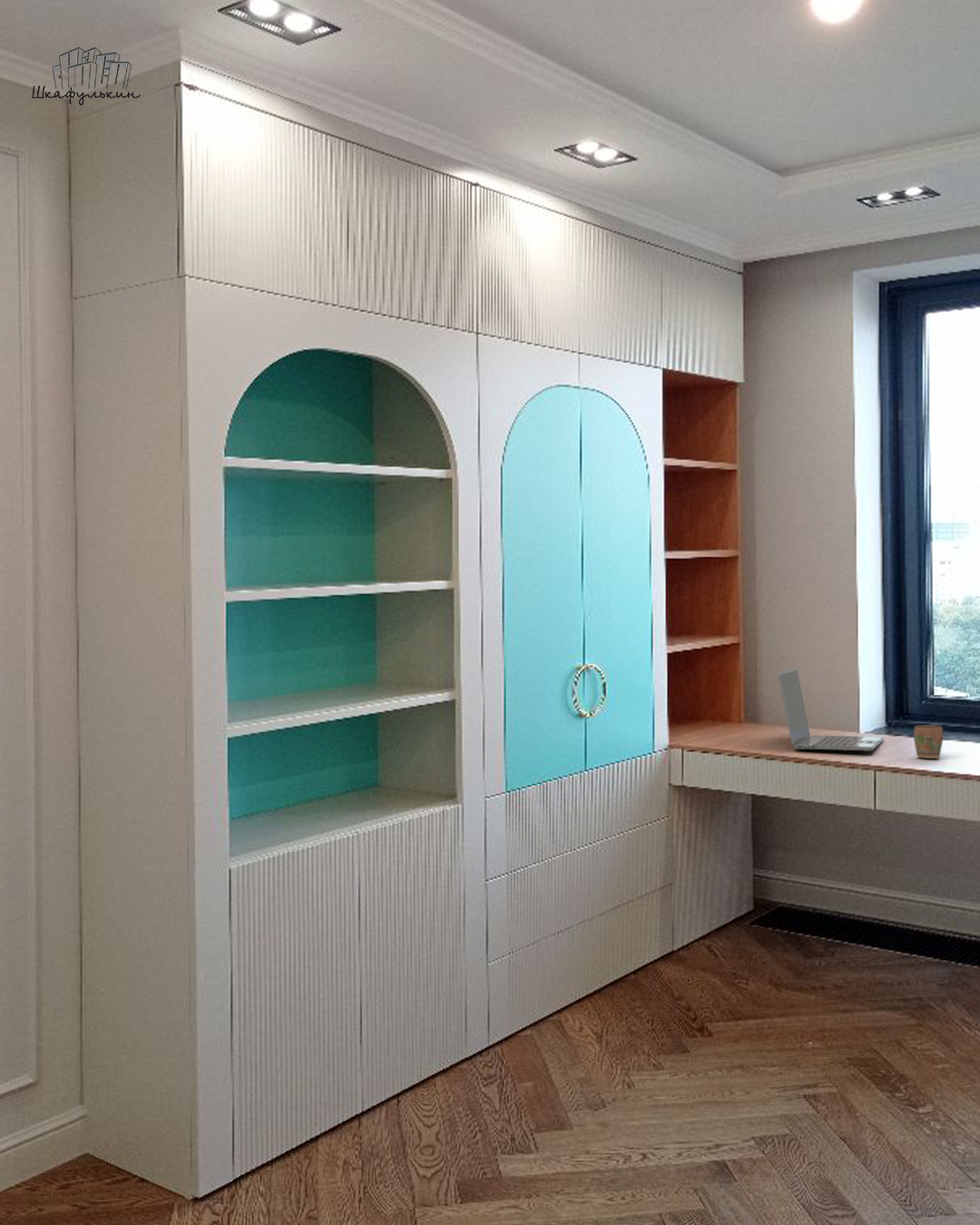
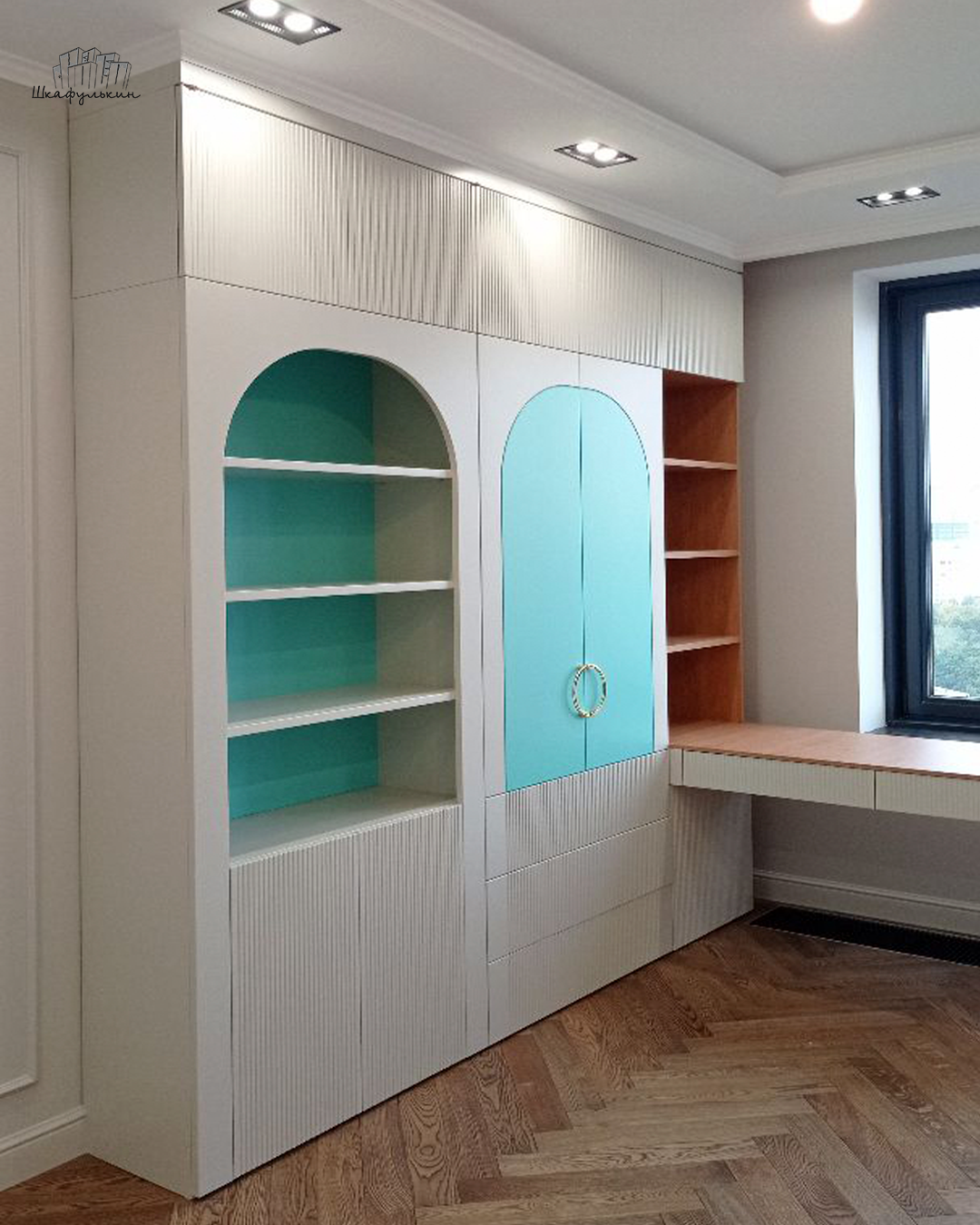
- mug [913,724,944,760]
- laptop [777,667,885,751]
